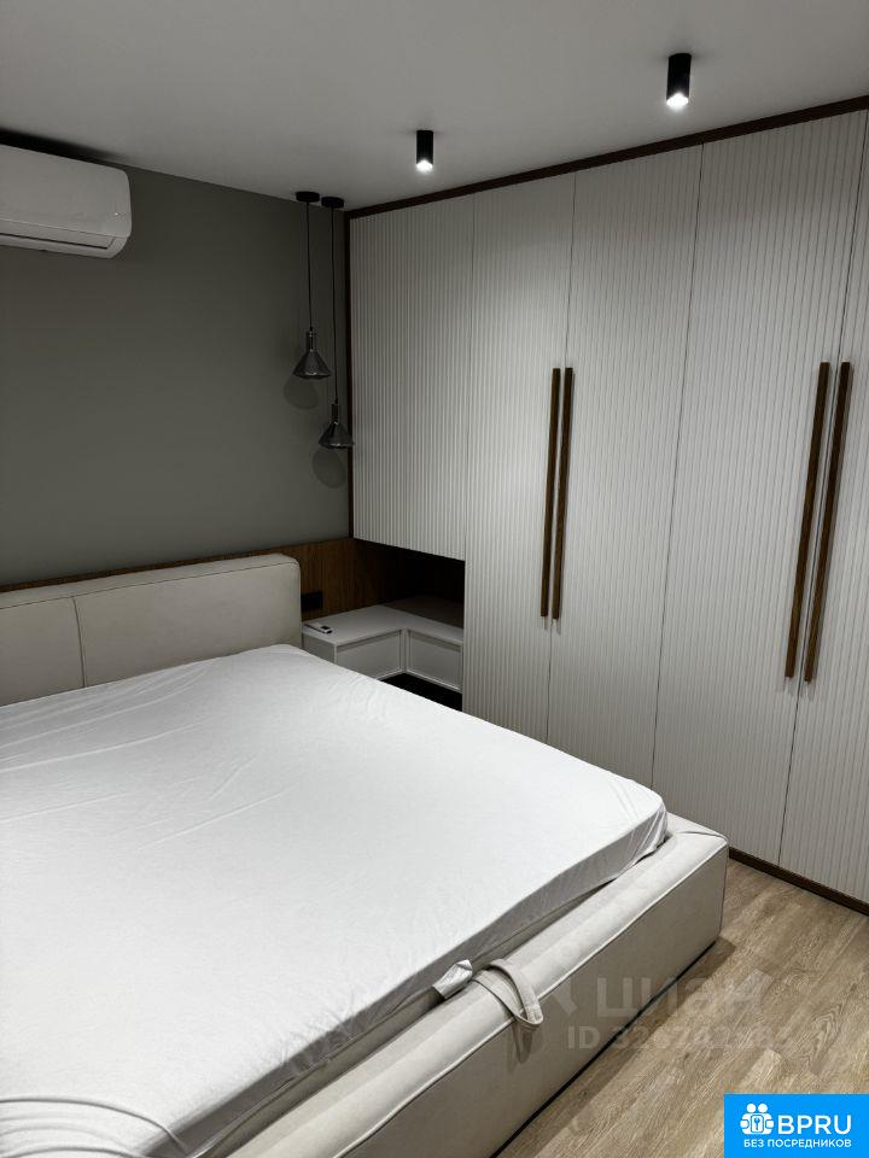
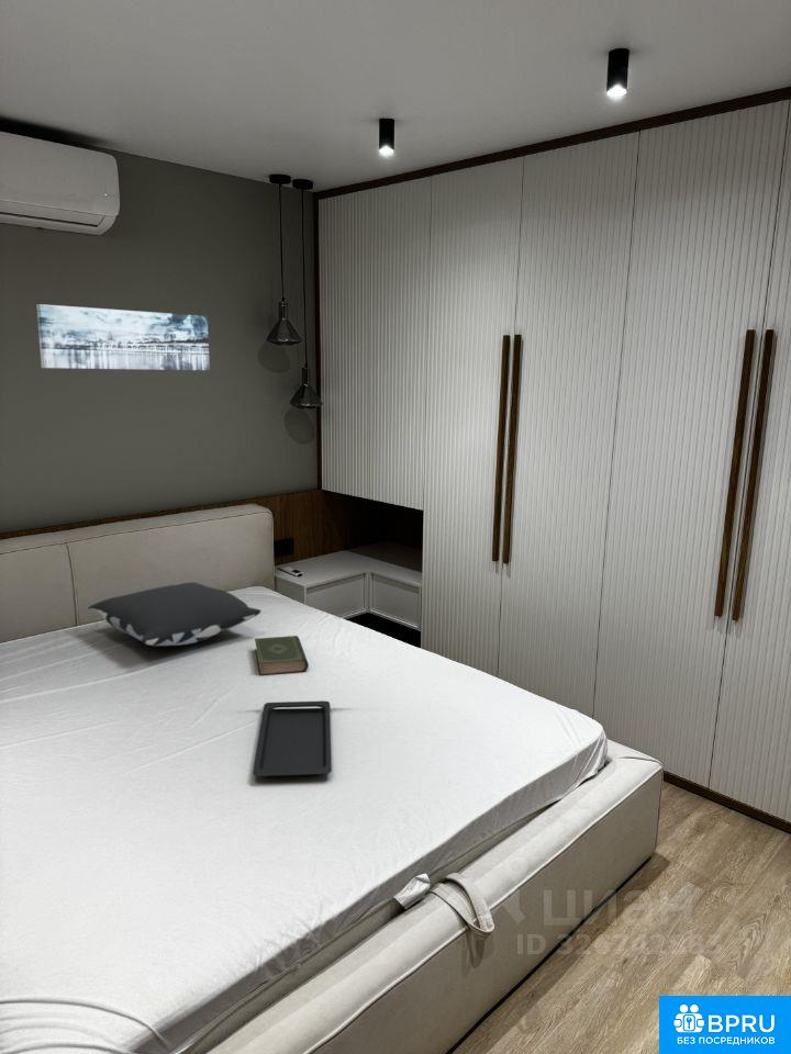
+ book [254,635,310,676]
+ serving tray [252,700,333,778]
+ wall art [35,303,211,371]
+ pillow [87,581,263,647]
